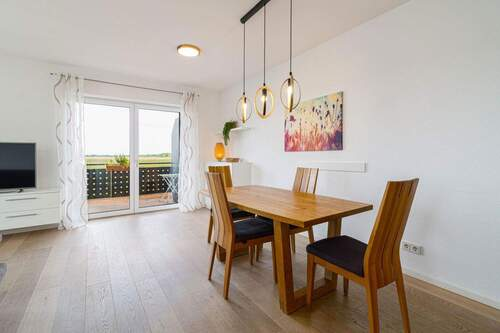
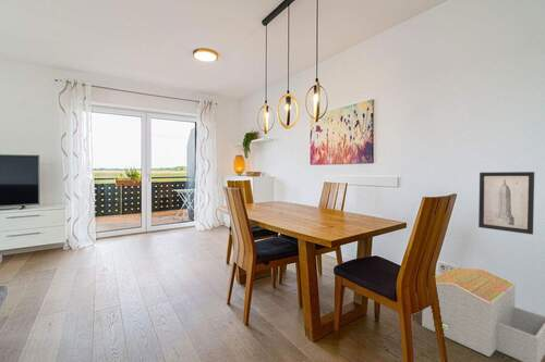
+ architectural model [421,266,545,362]
+ wall art [477,171,535,236]
